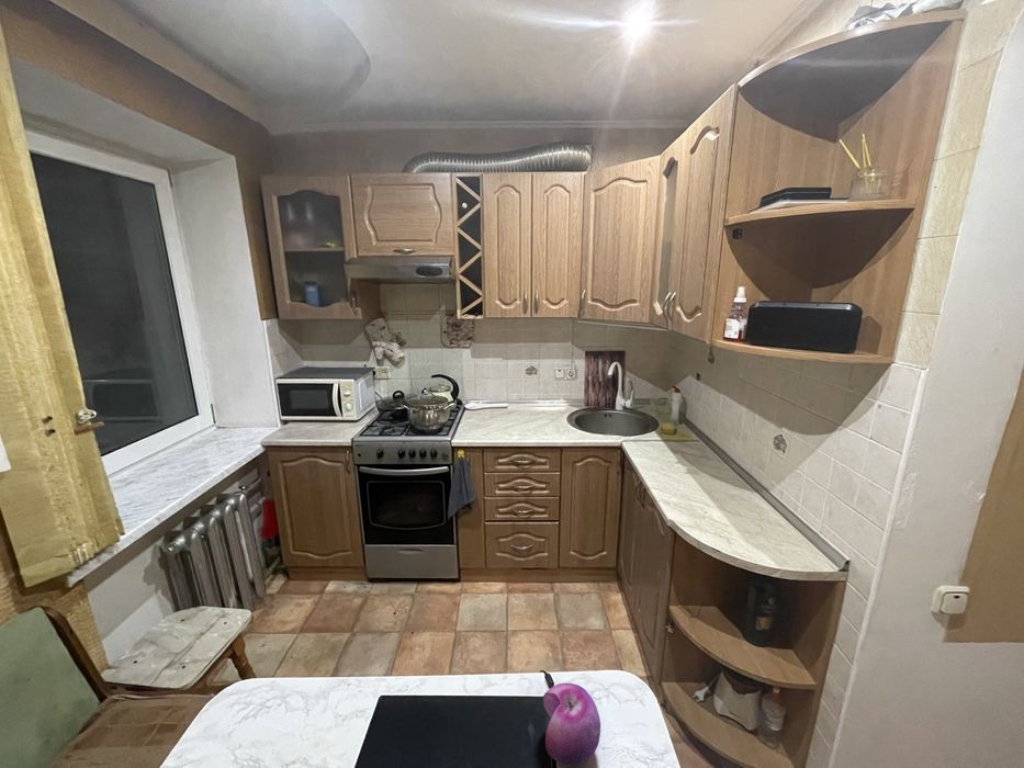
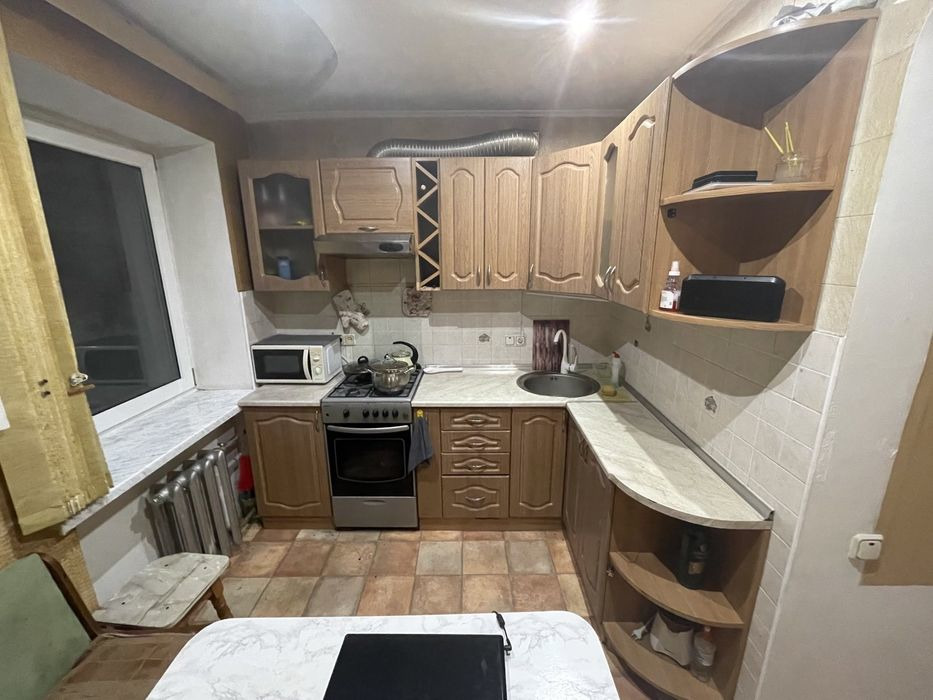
- fruit [542,682,601,767]
